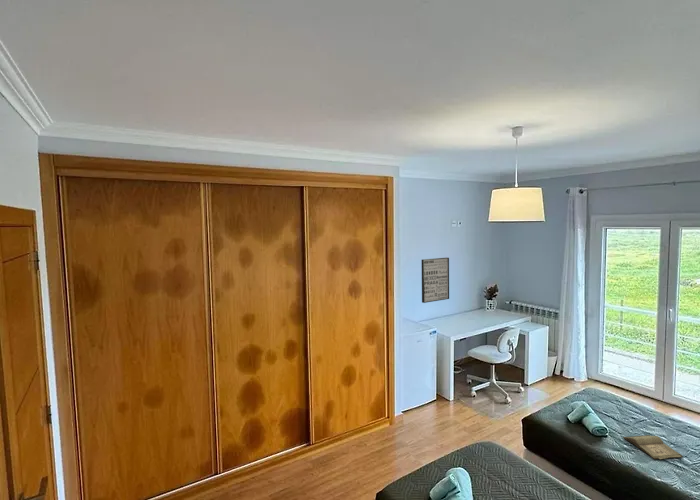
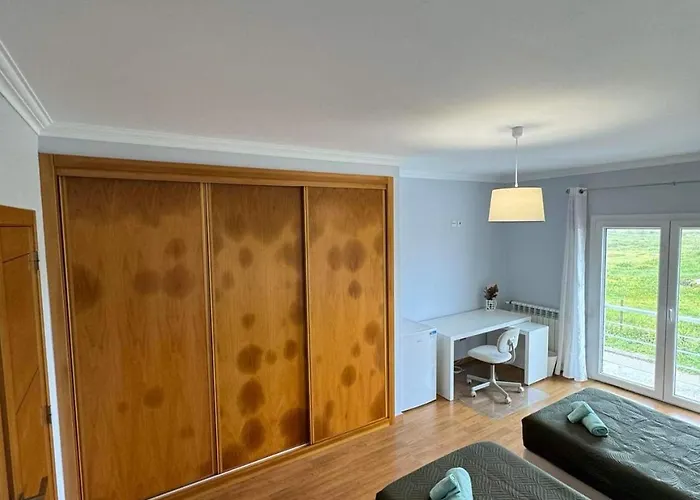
- hardback book [622,434,684,460]
- wall art [421,257,450,304]
